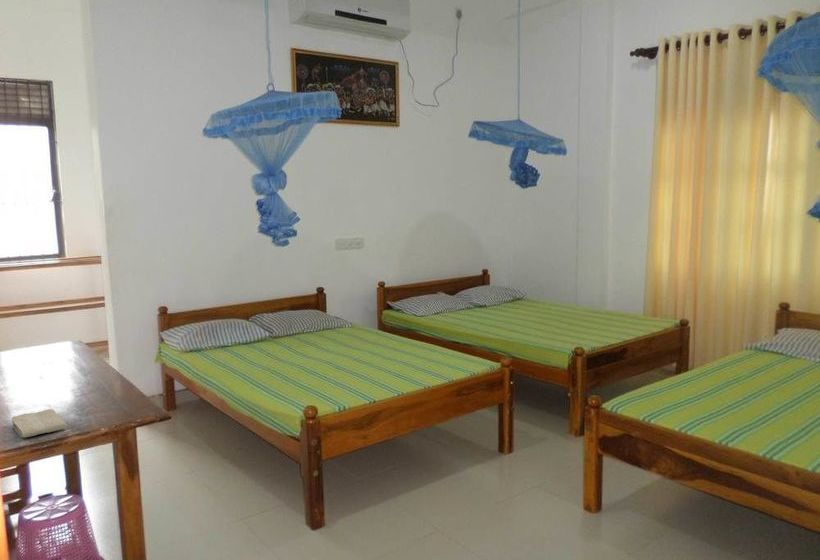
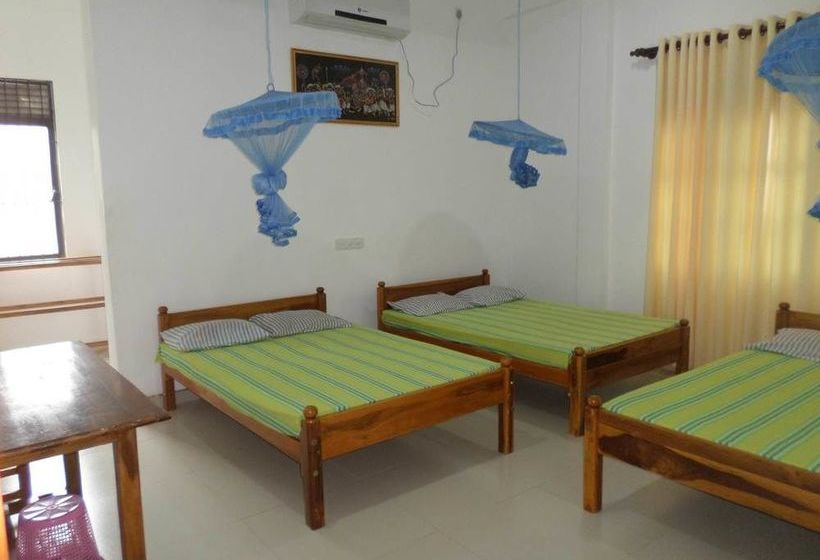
- washcloth [11,408,67,439]
